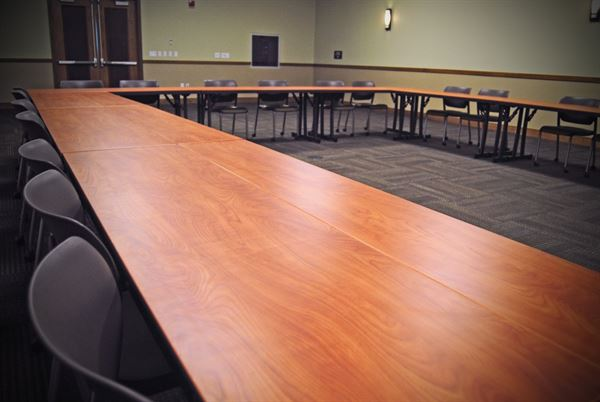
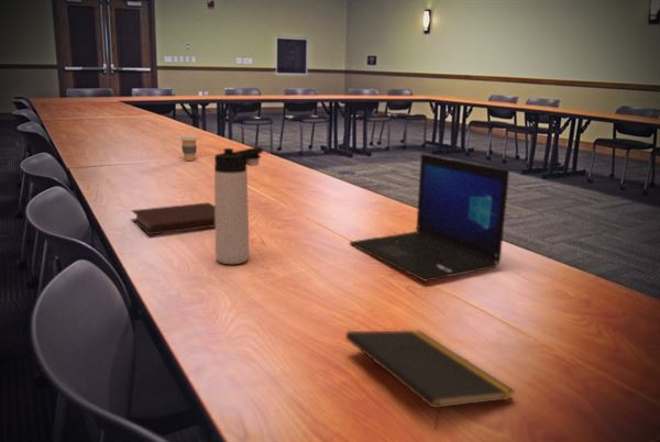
+ laptop [349,153,510,283]
+ coffee cup [179,135,199,162]
+ notepad [344,329,517,432]
+ notebook [130,201,216,236]
+ thermos bottle [213,146,264,265]
